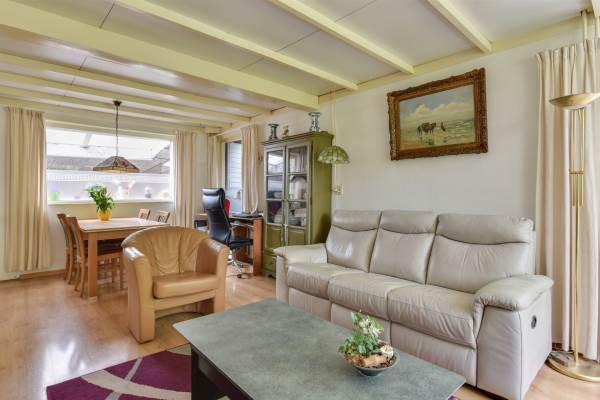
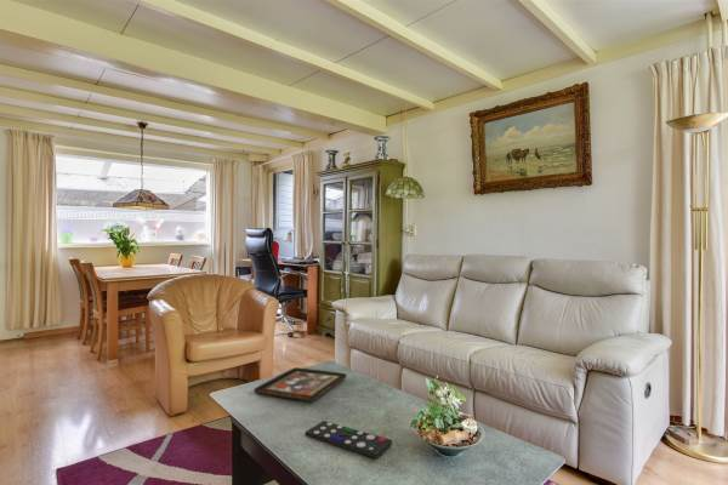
+ decorative tray [252,366,348,403]
+ remote control [305,420,393,460]
